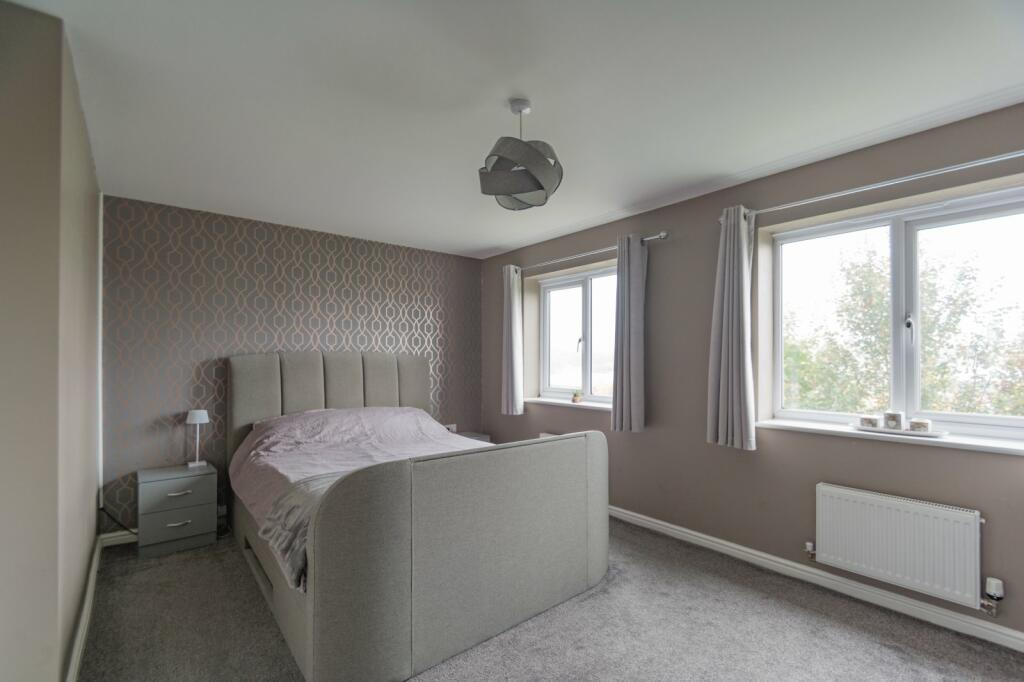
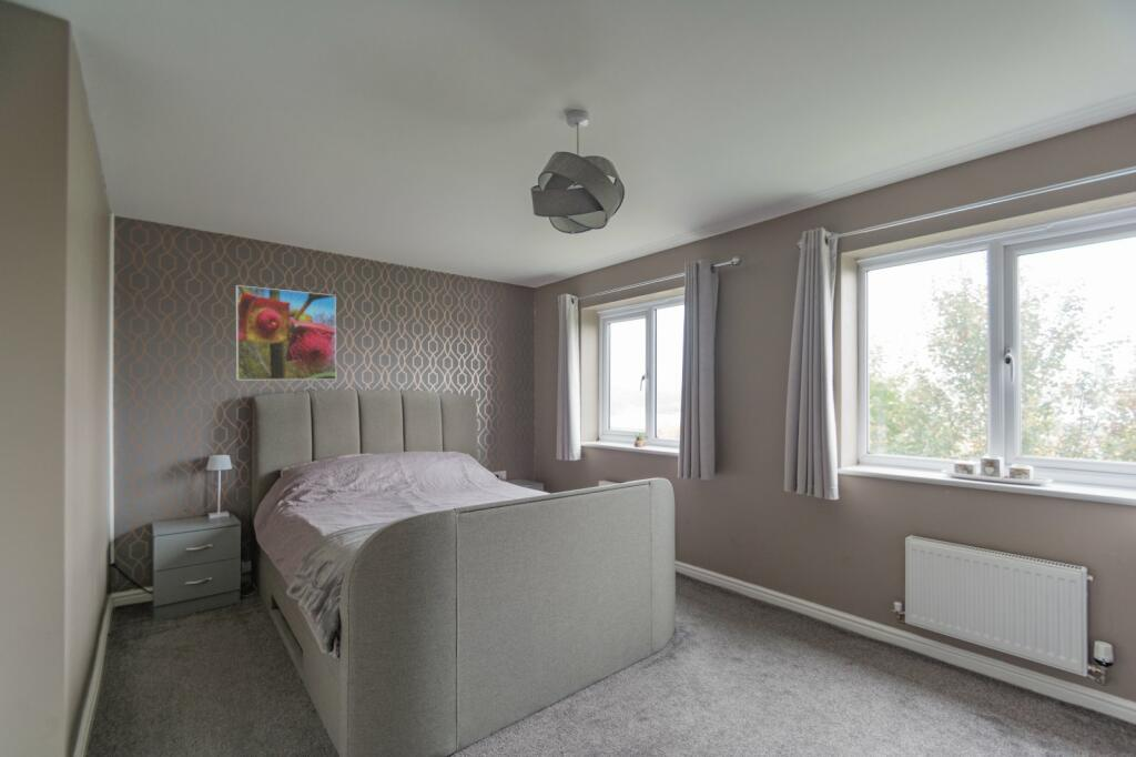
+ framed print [235,284,337,381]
